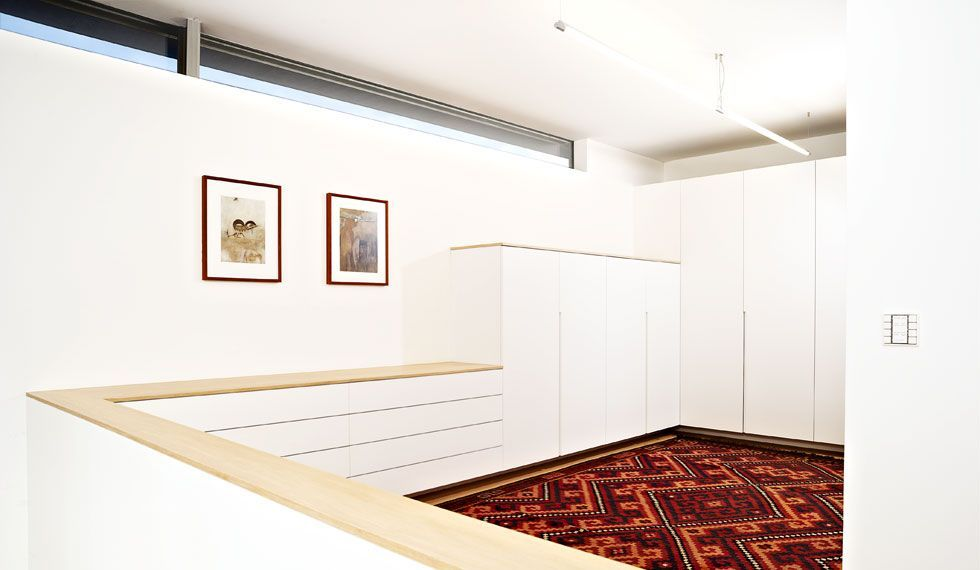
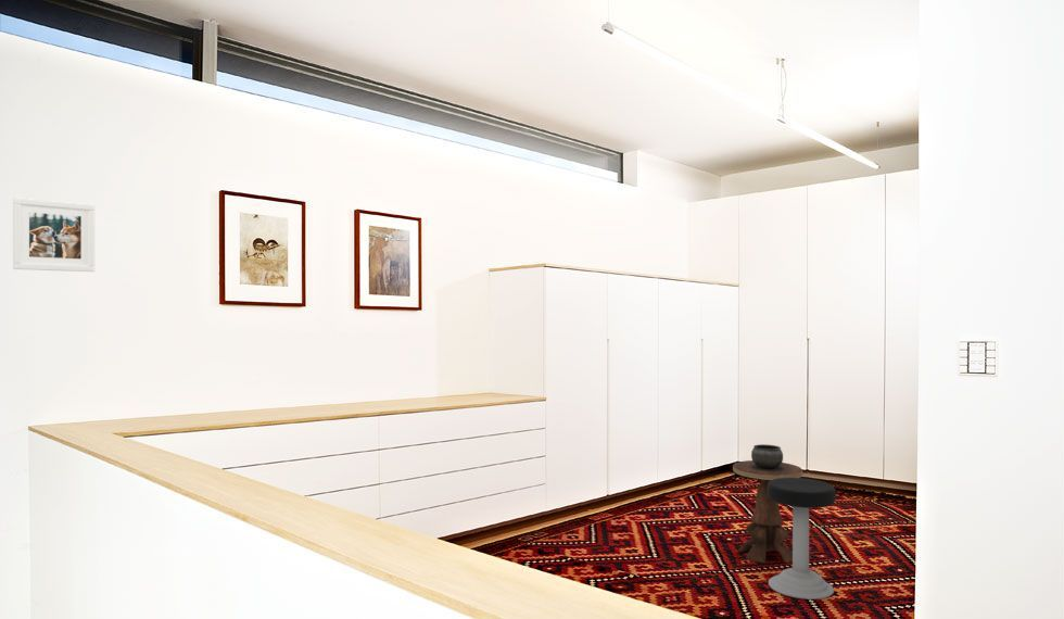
+ stool [768,477,837,601]
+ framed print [12,197,97,273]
+ side table [732,443,803,564]
